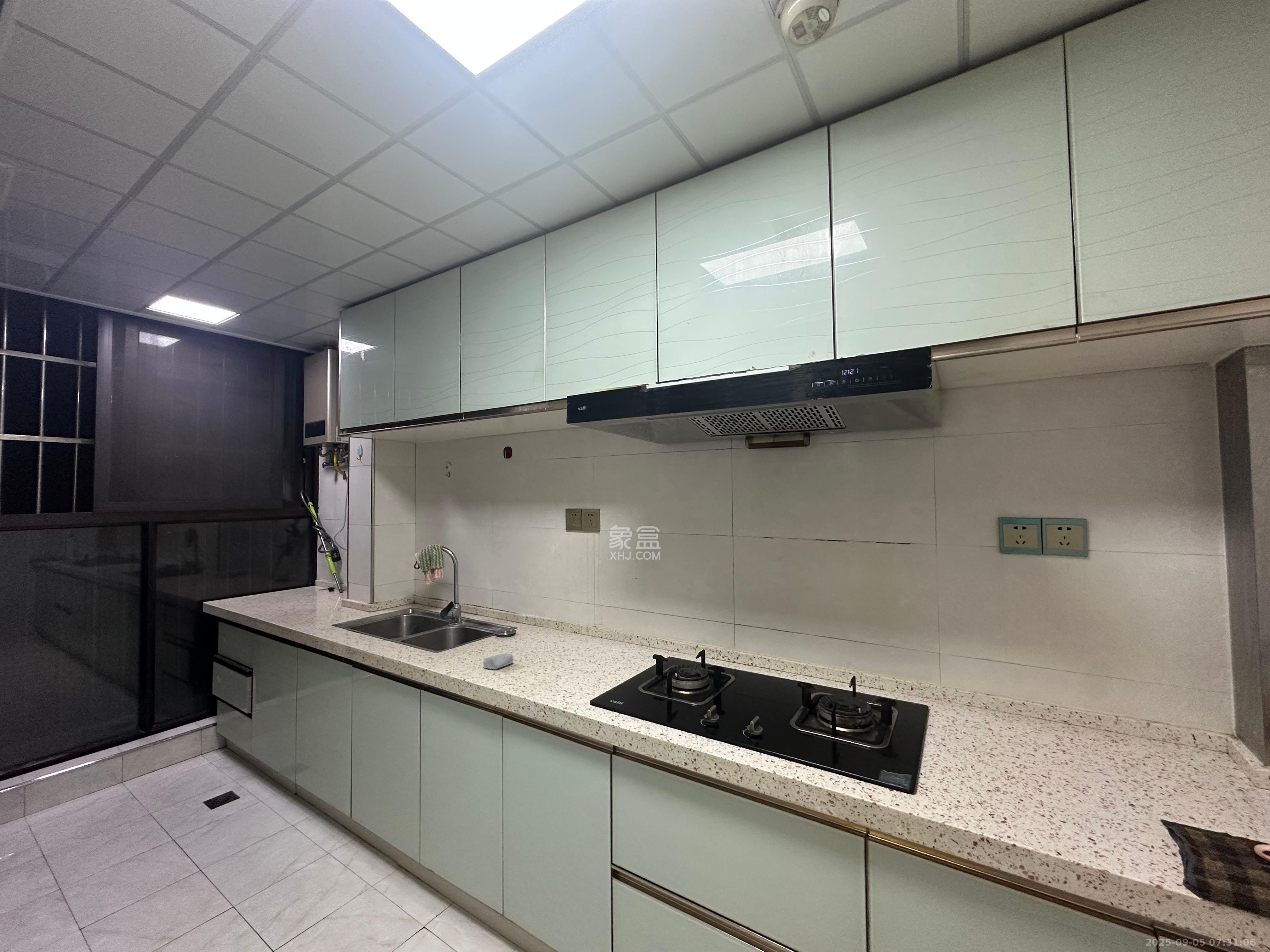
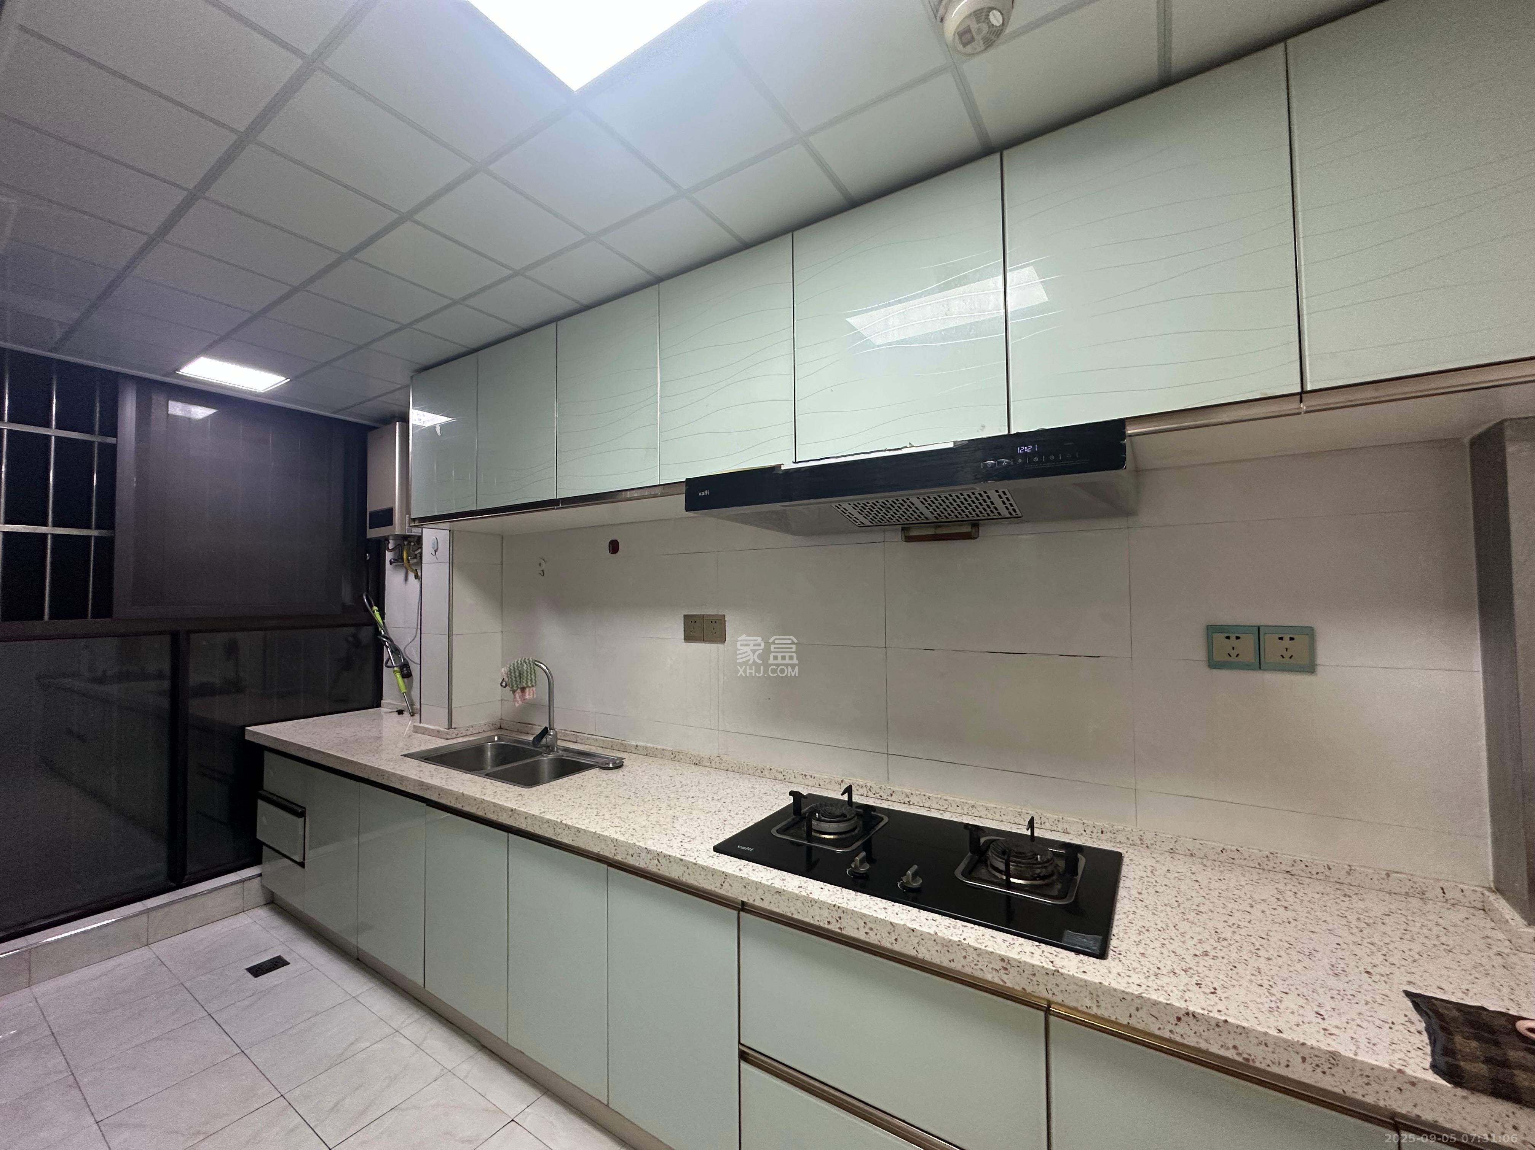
- soap bar [483,653,514,670]
